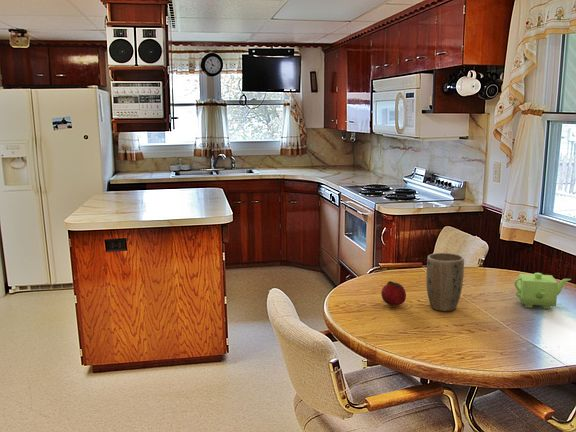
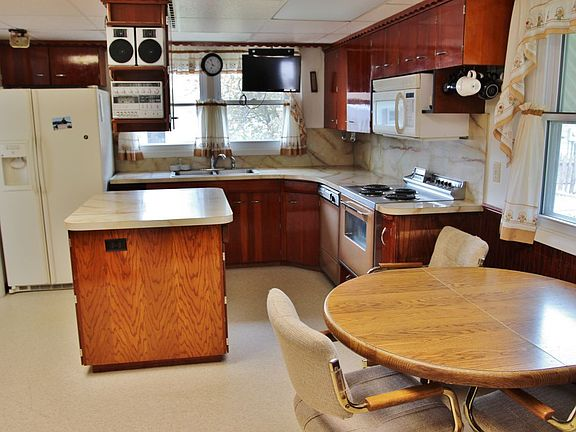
- fruit [380,280,407,307]
- teapot [513,272,572,310]
- plant pot [426,252,465,312]
